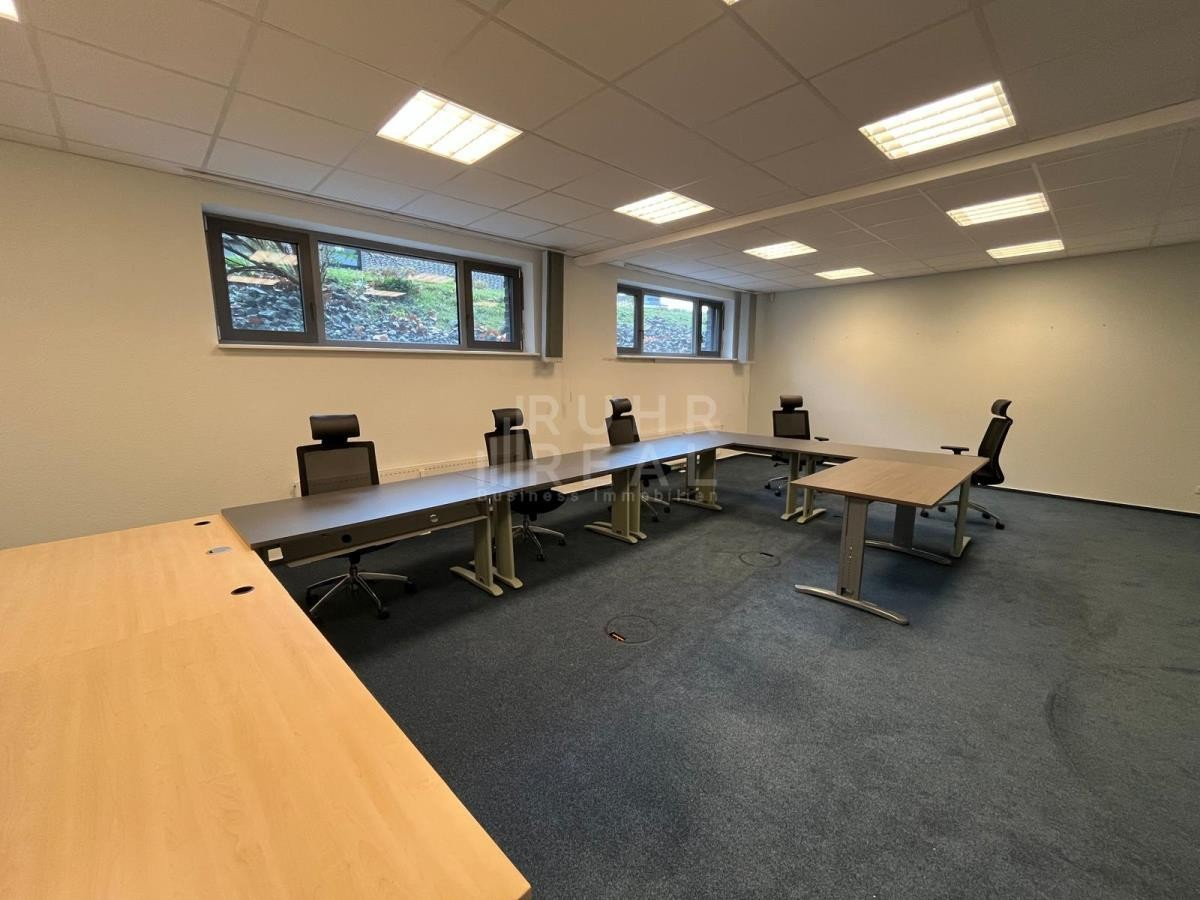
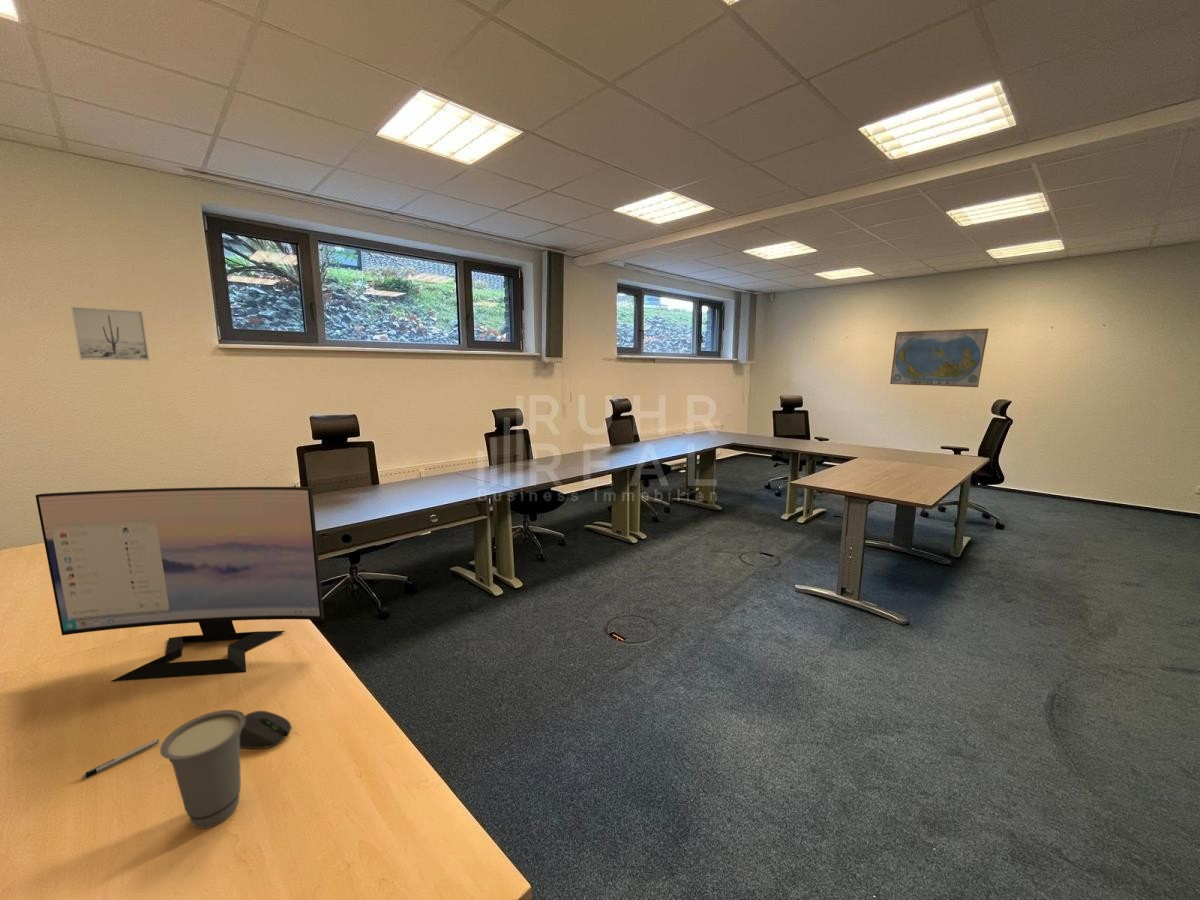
+ computer monitor [35,486,325,683]
+ pen [81,738,160,780]
+ wall art [70,306,151,362]
+ world map [889,328,989,388]
+ cup [159,709,246,829]
+ computer mouse [240,710,293,750]
